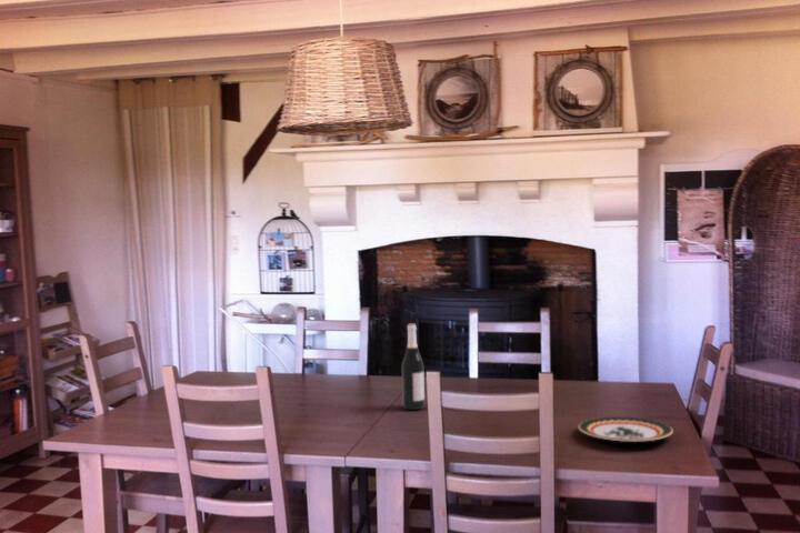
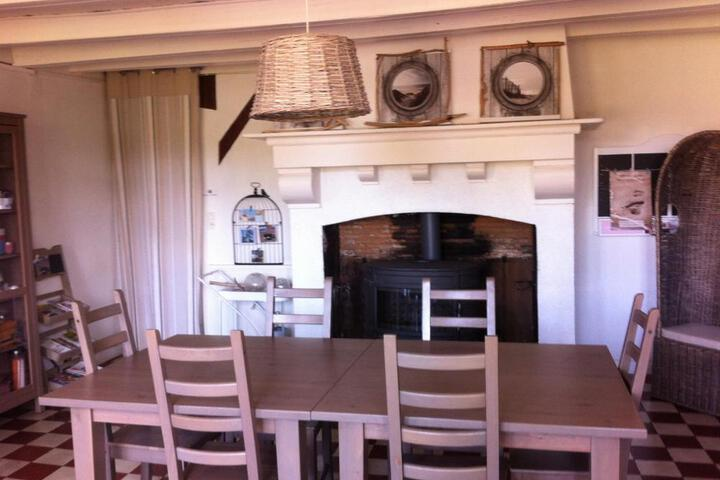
- plate [577,415,674,443]
- wine bottle [401,322,426,411]
